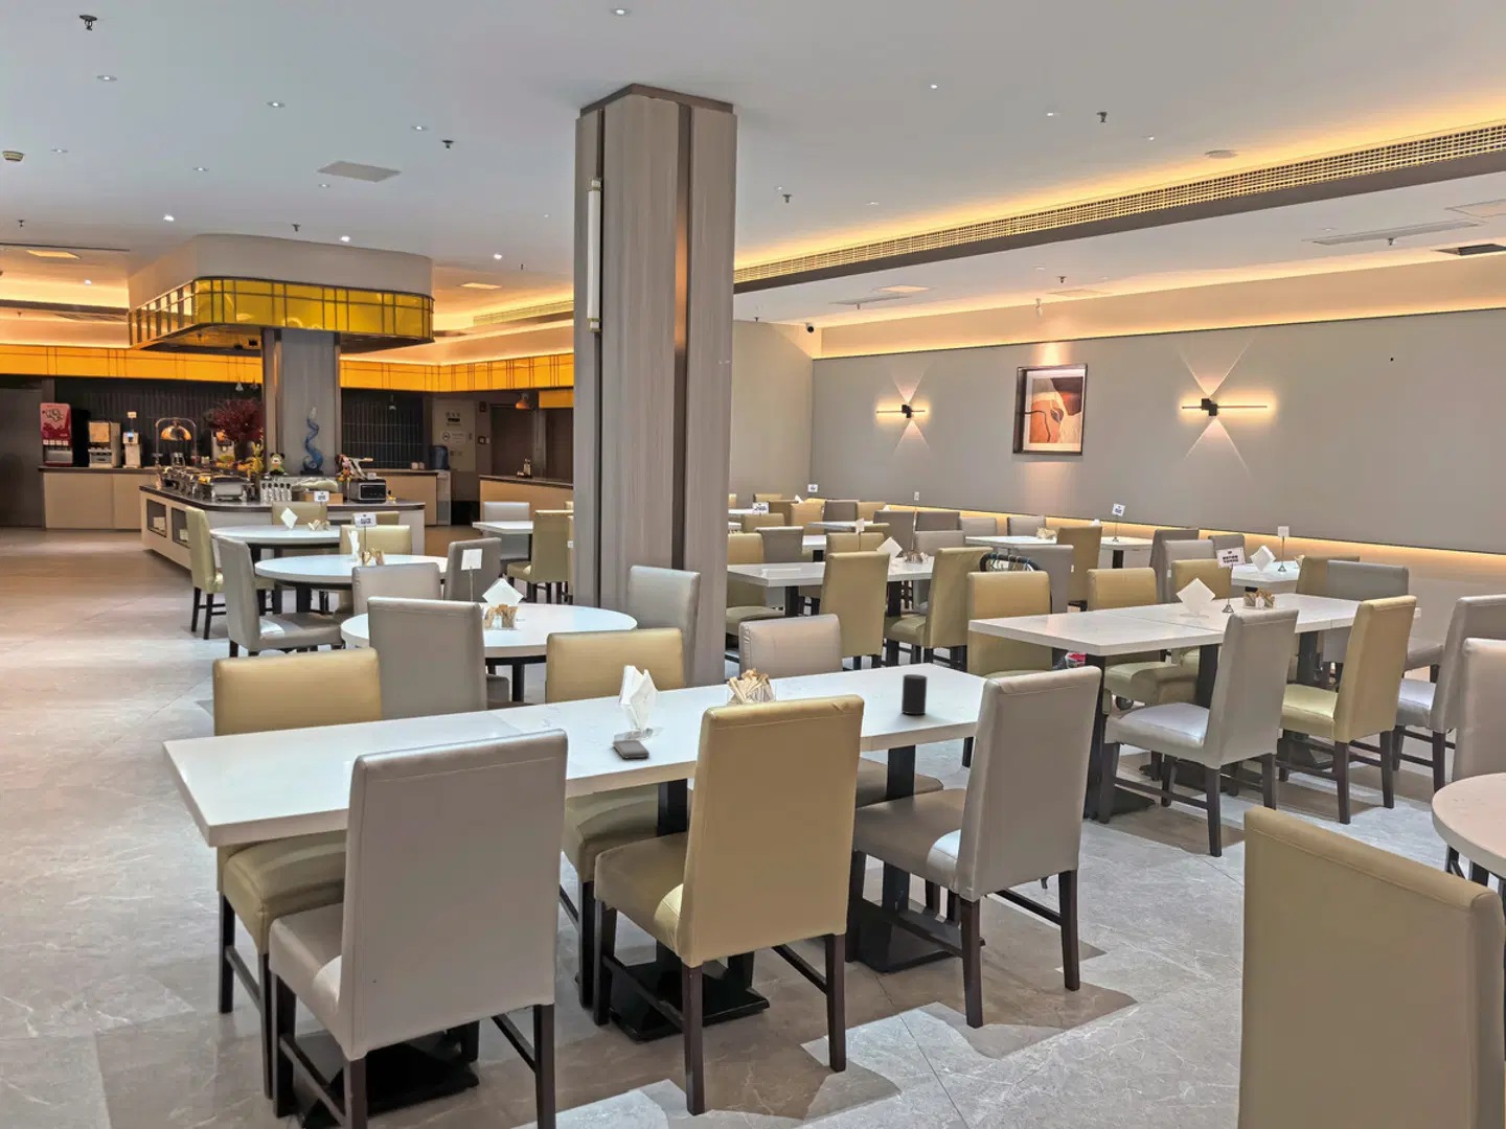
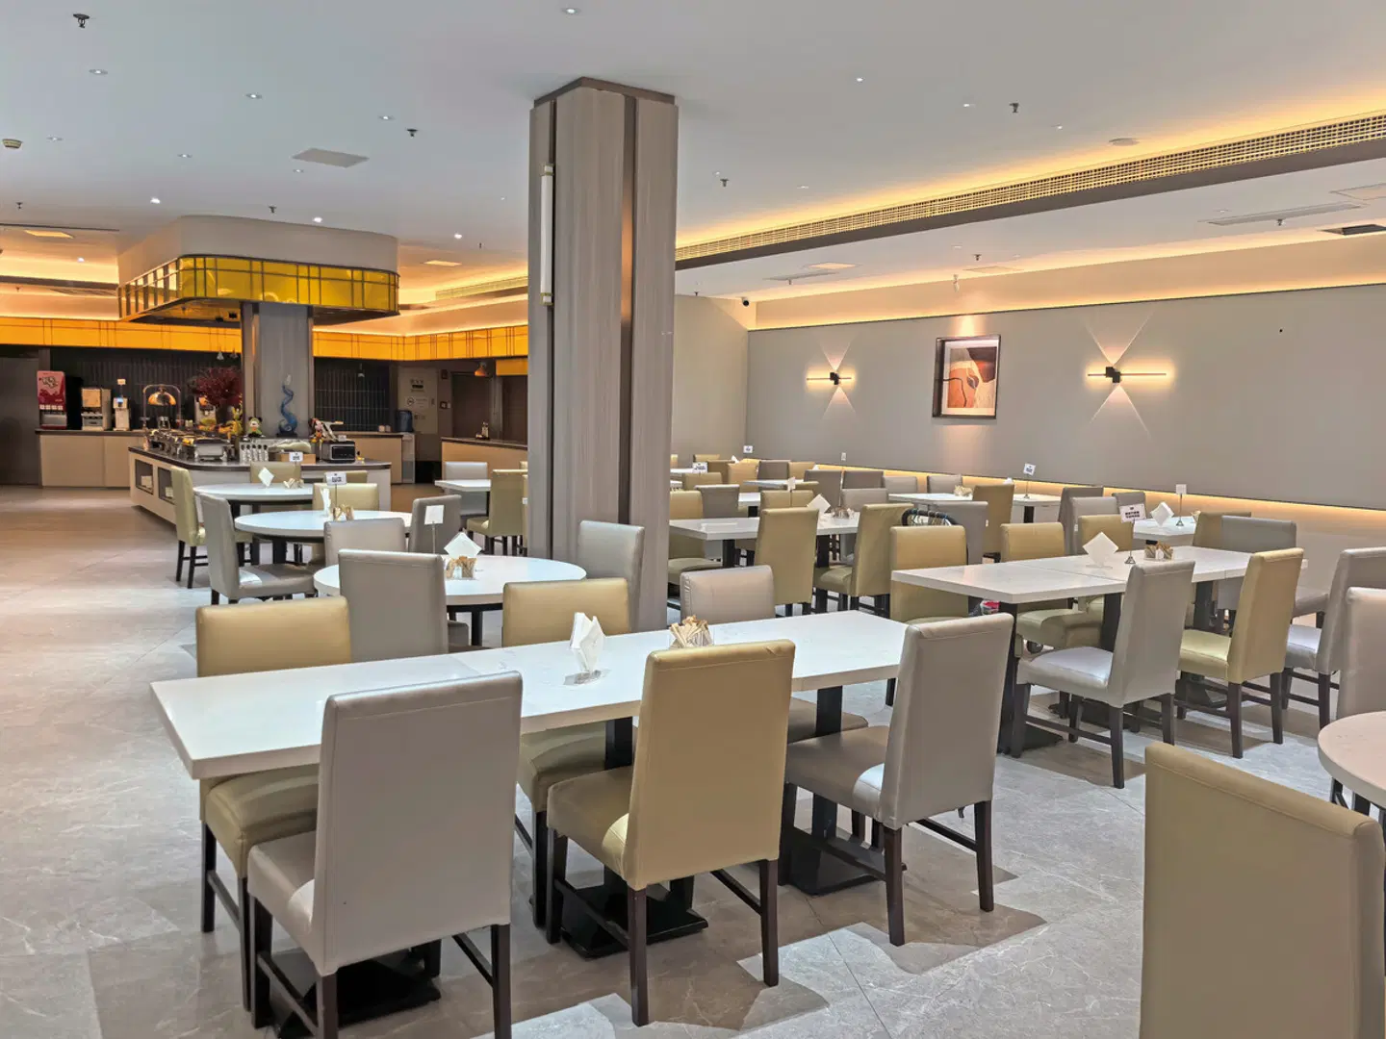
- cup [900,674,929,715]
- smartphone [612,739,651,760]
